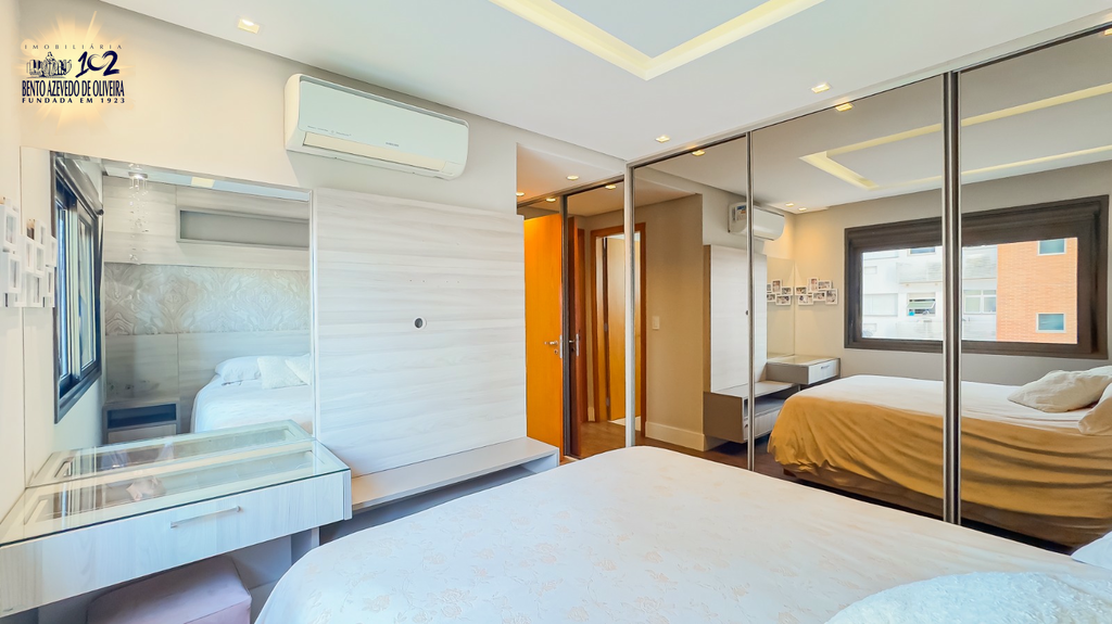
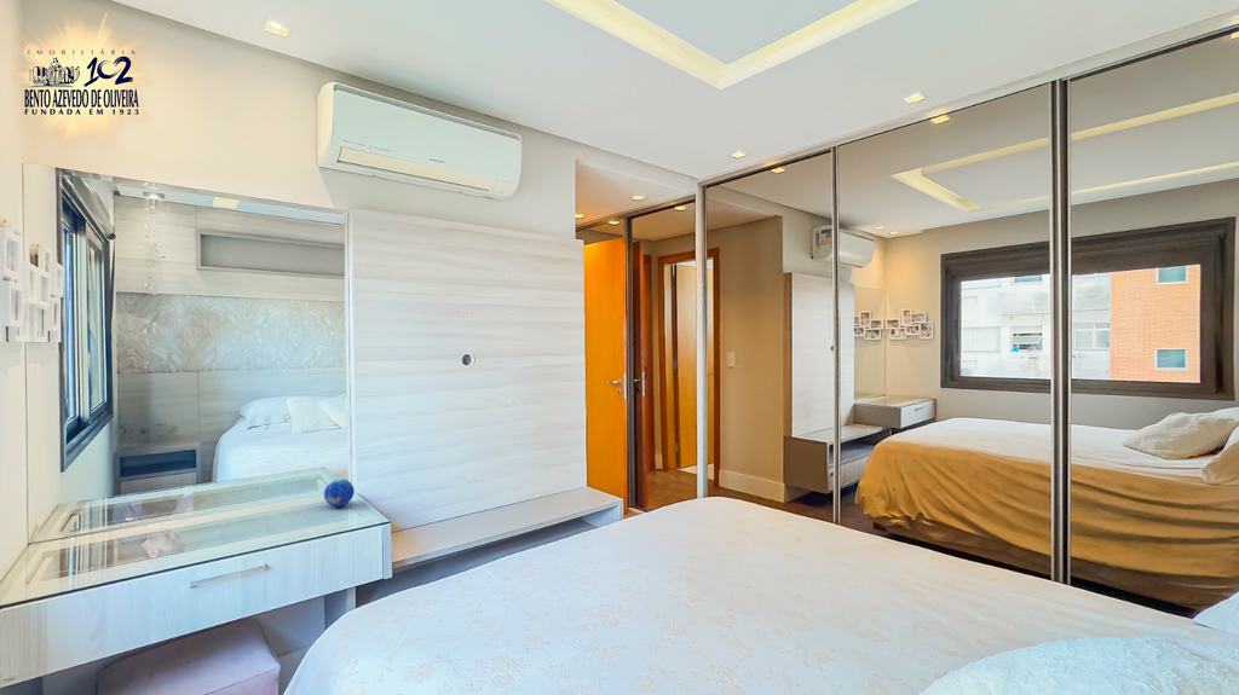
+ decorative orb [323,477,356,508]
